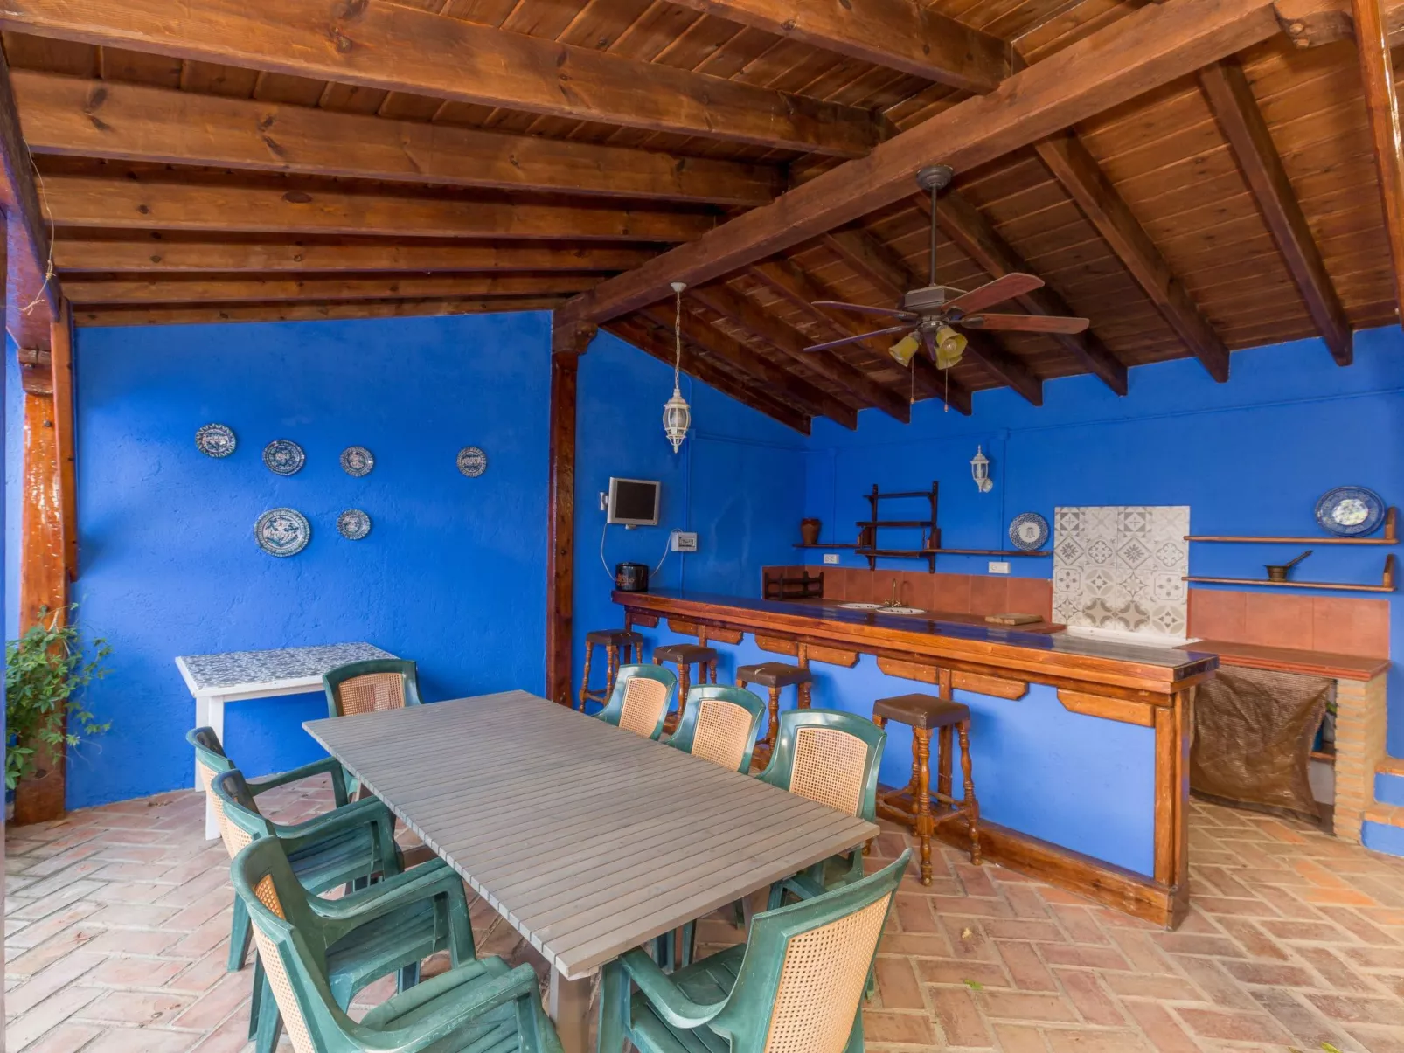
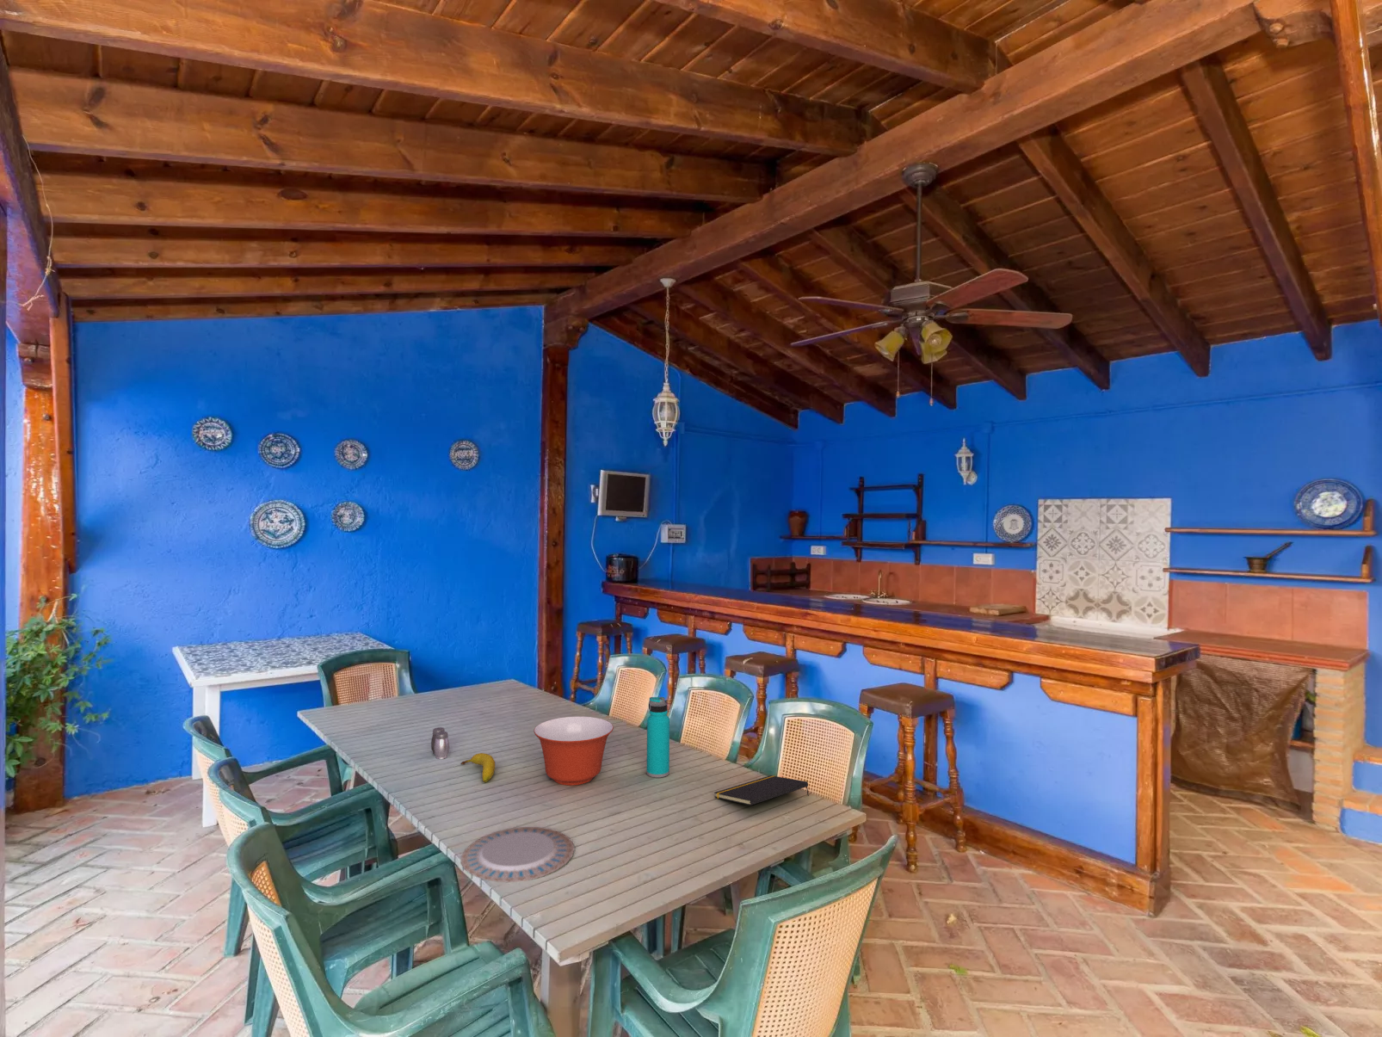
+ notepad [714,774,810,806]
+ salt and pepper shaker [430,727,450,760]
+ fruit [461,752,496,783]
+ chinaware [460,826,576,883]
+ mixing bowl [534,716,614,786]
+ water bottle [646,696,671,779]
